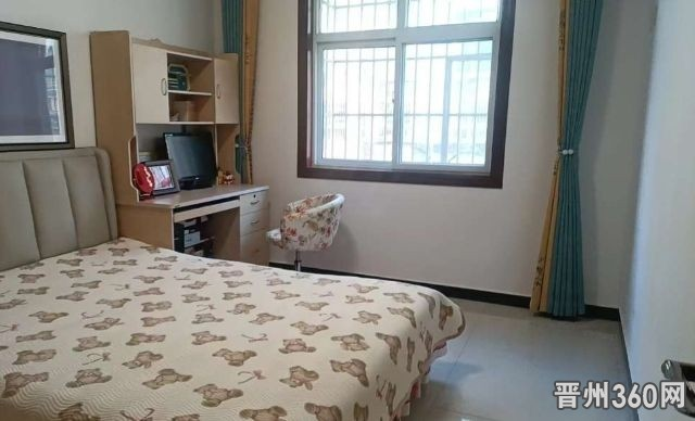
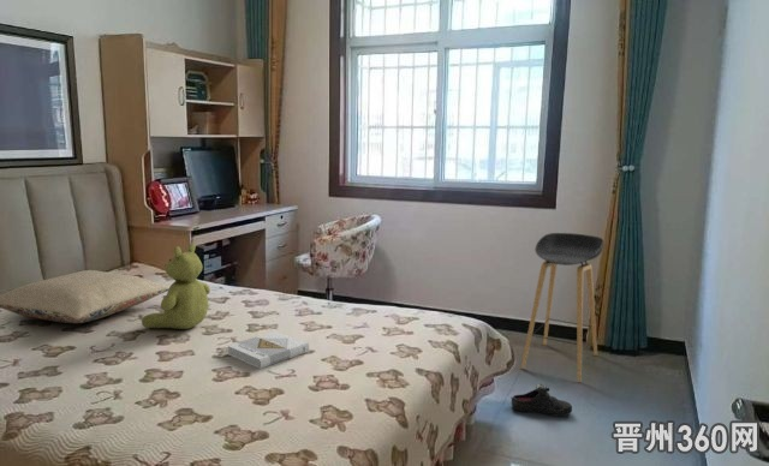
+ pillow [0,269,169,324]
+ stuffed bear [141,241,211,330]
+ book [226,330,310,370]
+ stool [520,232,604,383]
+ shoe [509,383,573,417]
